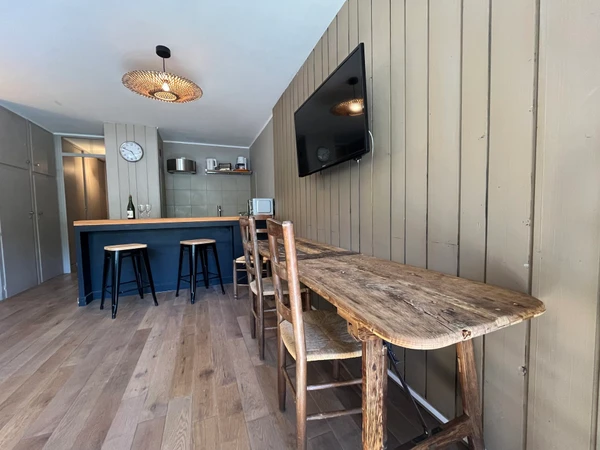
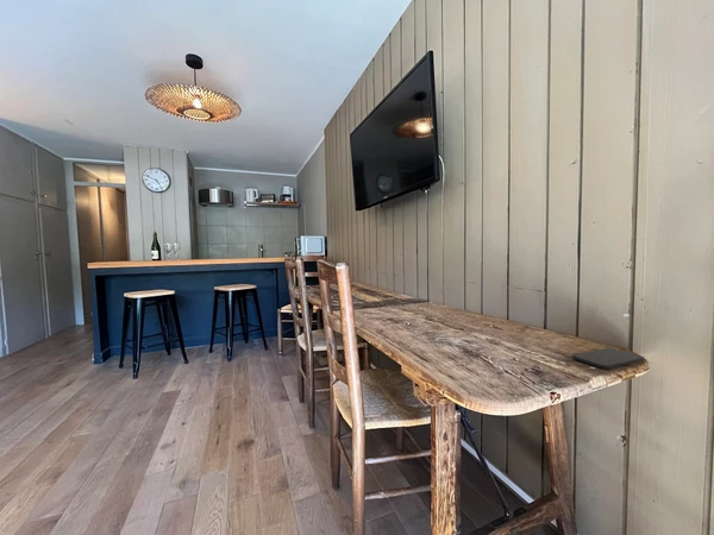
+ smartphone [571,347,645,370]
